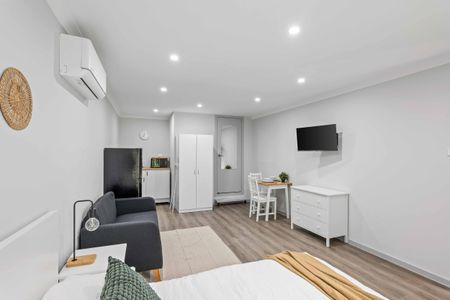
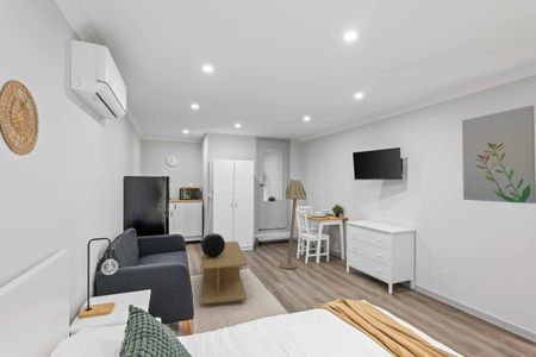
+ decorative globe [200,232,226,257]
+ coffee table [199,240,248,305]
+ floor lamp [279,177,307,270]
+ wall art [461,105,536,205]
